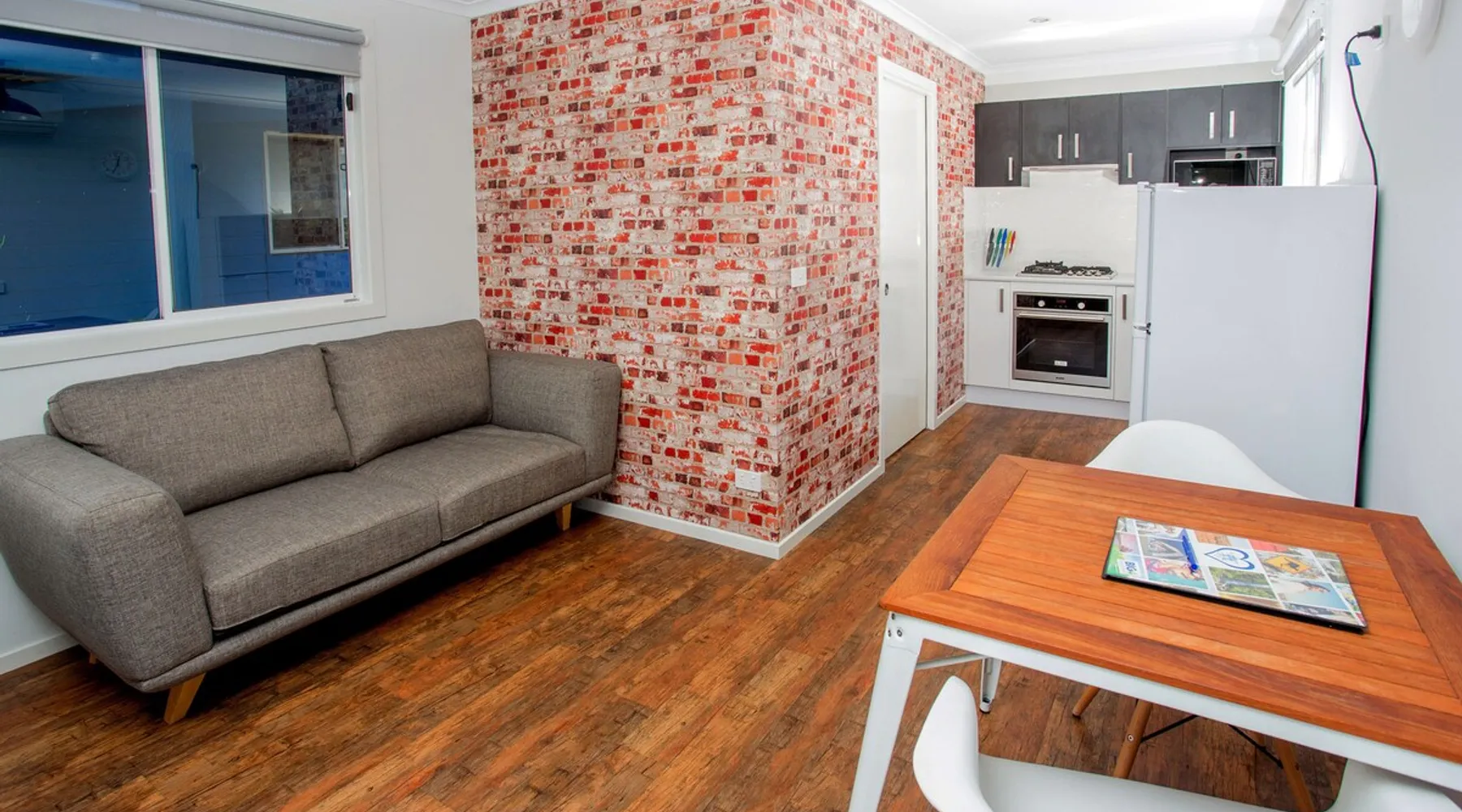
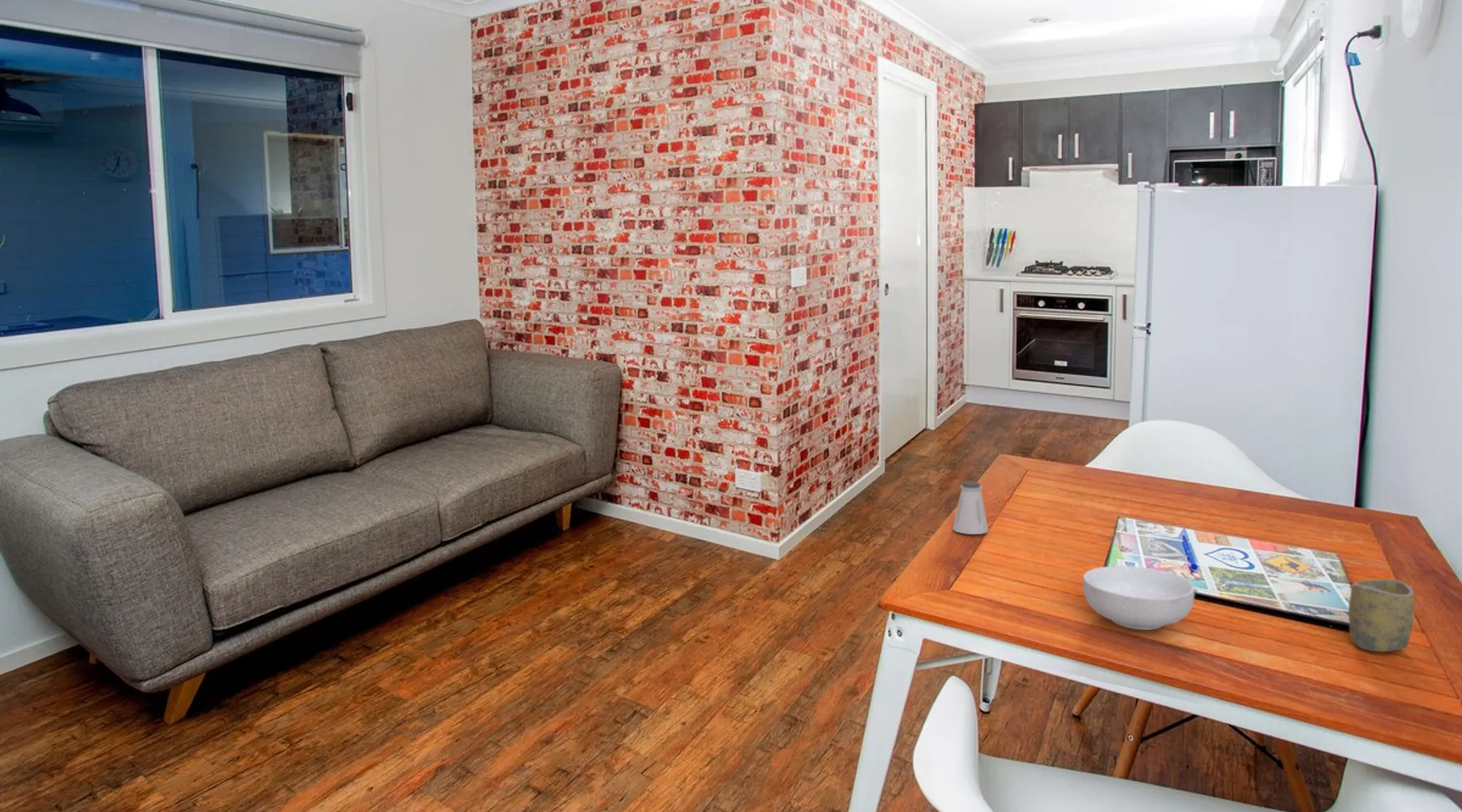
+ saltshaker [952,481,989,535]
+ cereal bowl [1082,565,1196,631]
+ cup [1347,578,1415,653]
